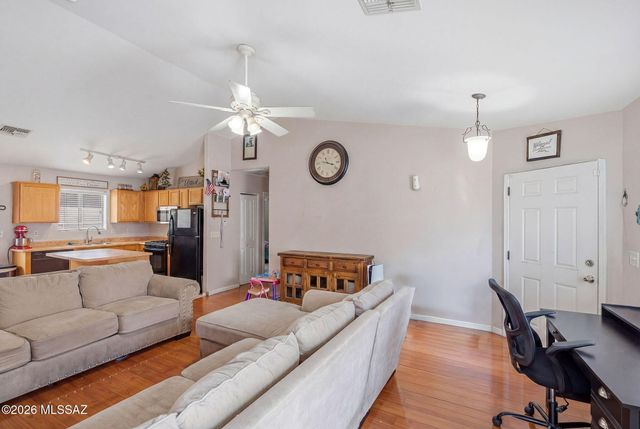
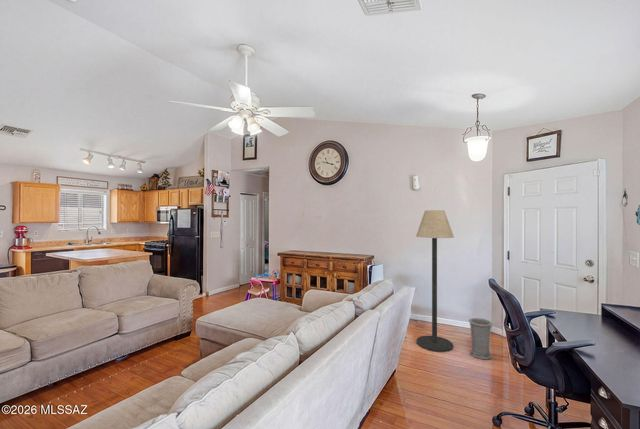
+ floor lamp [415,209,455,353]
+ vase [468,317,494,361]
